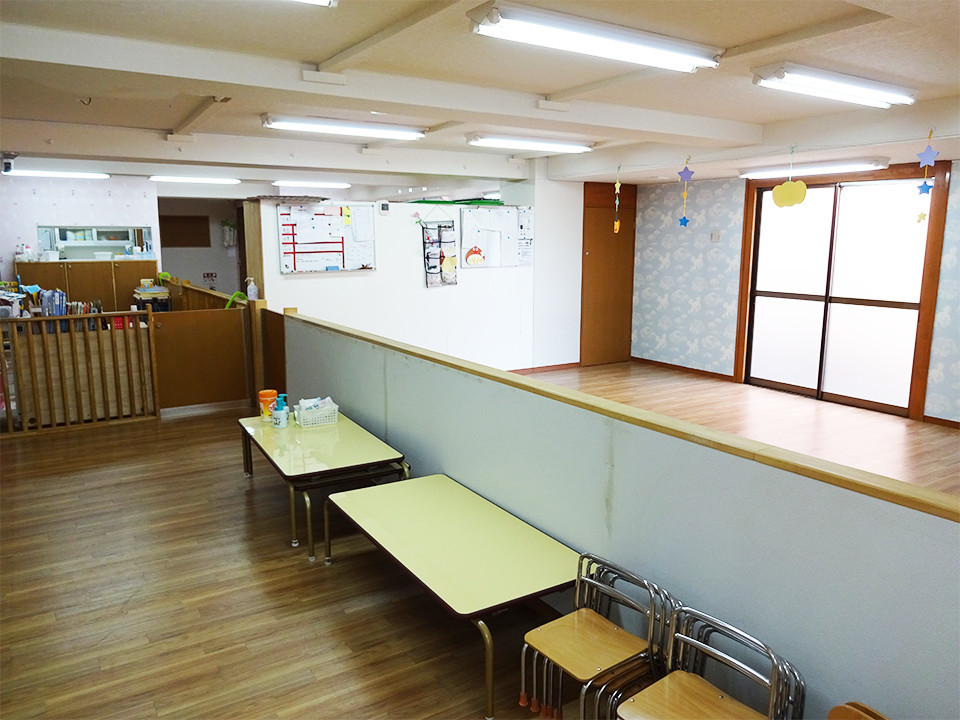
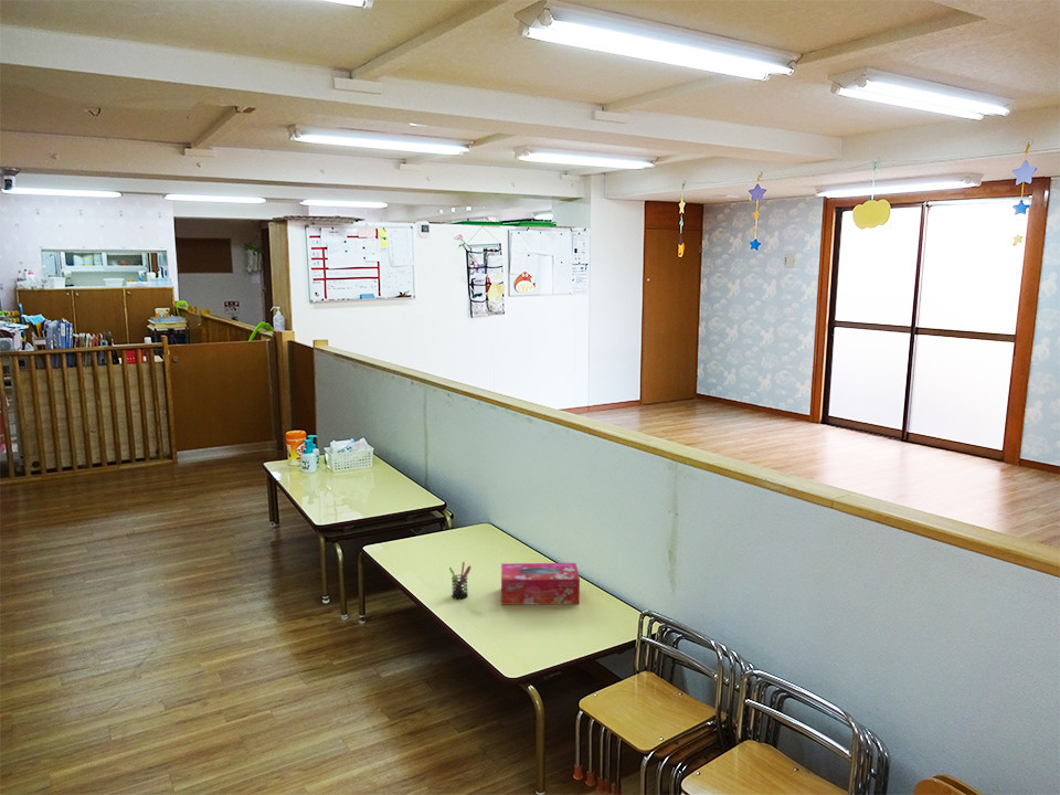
+ pen holder [448,561,471,600]
+ tissue box [500,562,581,606]
